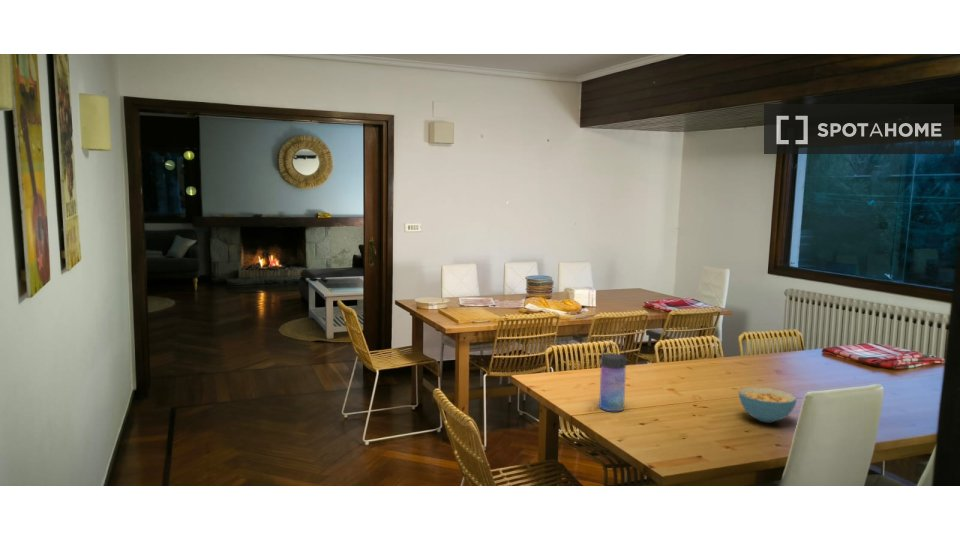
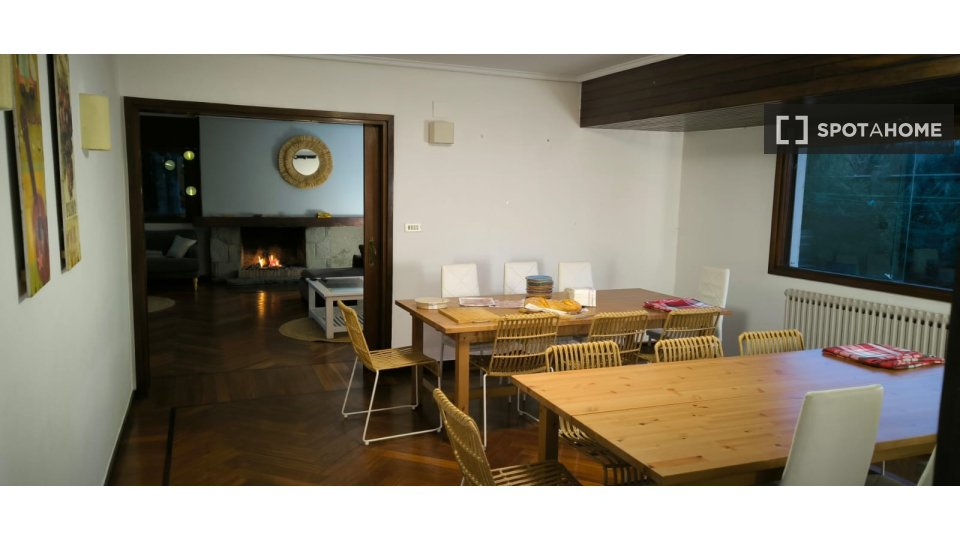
- cereal bowl [738,386,798,424]
- water bottle [598,343,628,412]
